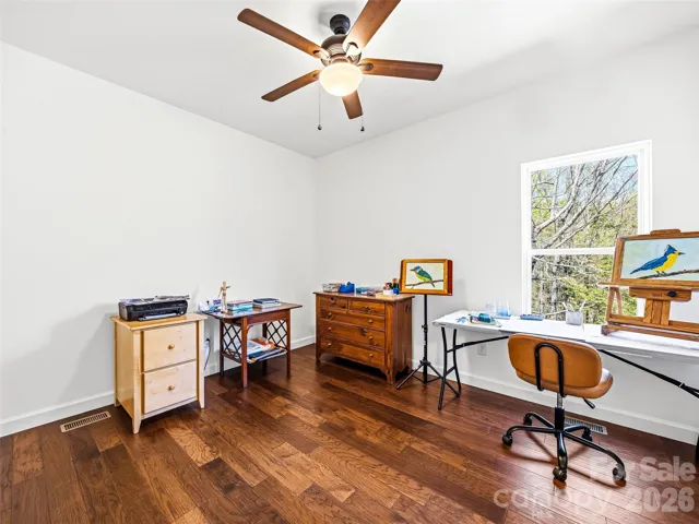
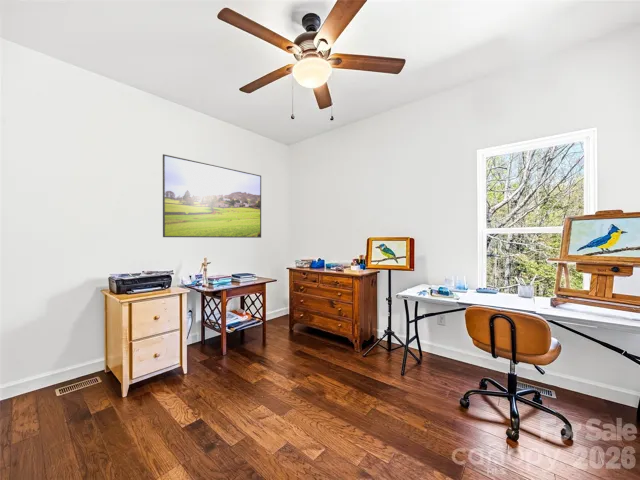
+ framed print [162,153,262,239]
